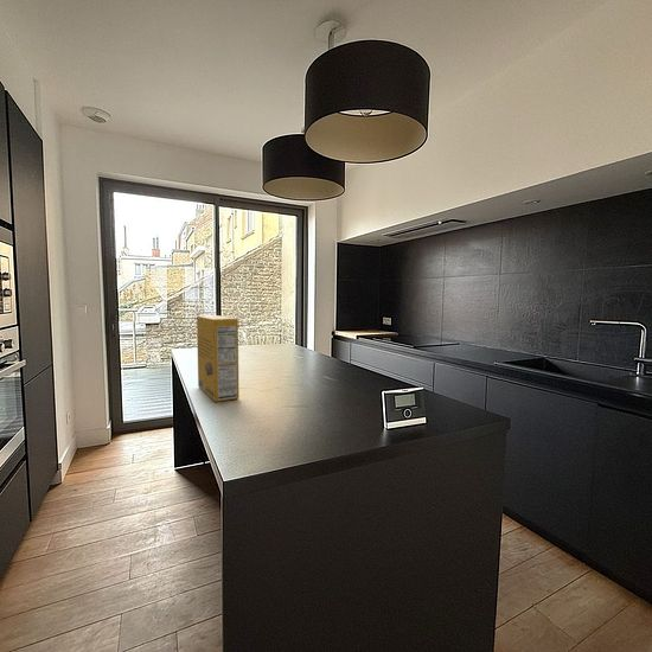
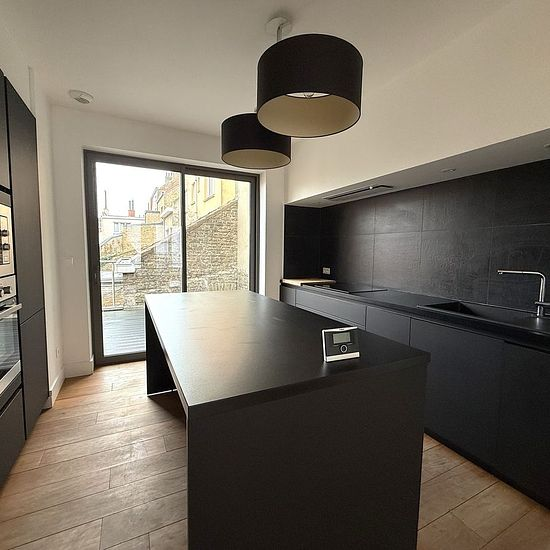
- cereal box [196,314,241,403]
